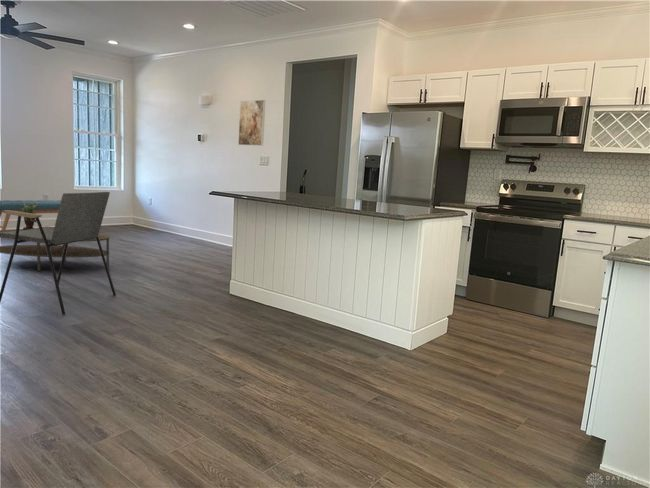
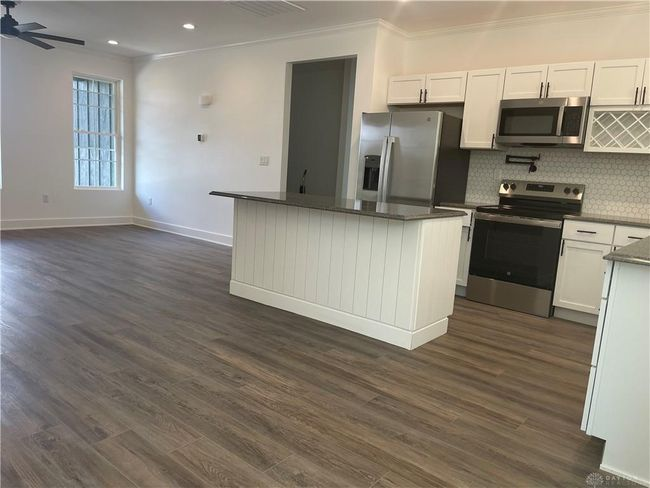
- coffee table [0,229,110,272]
- potted plant [22,202,40,230]
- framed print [237,99,266,147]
- armchair [0,191,117,316]
- bench [0,199,61,230]
